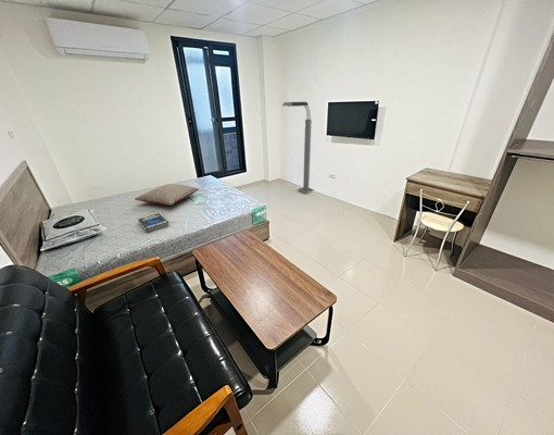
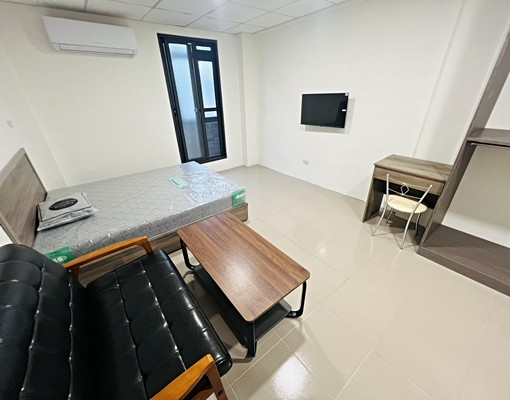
- book [137,212,169,234]
- floor lamp [281,101,316,195]
- pillow [134,183,200,207]
